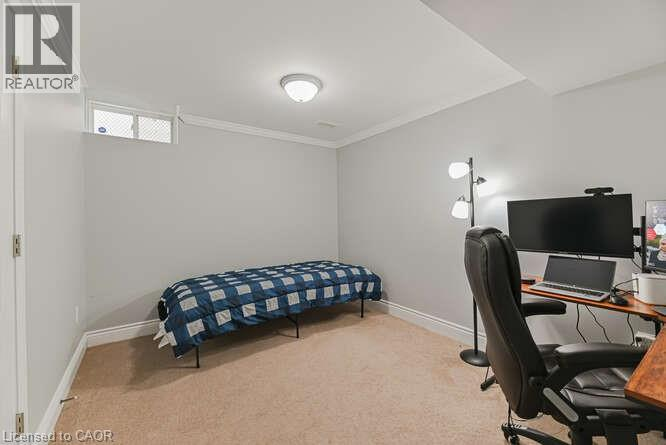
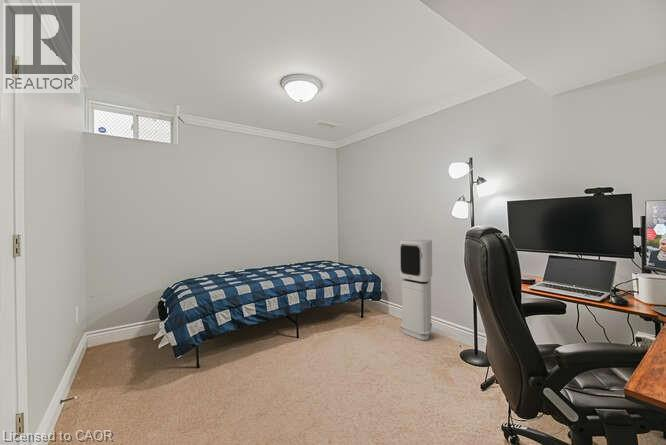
+ air purifier [399,239,433,341]
